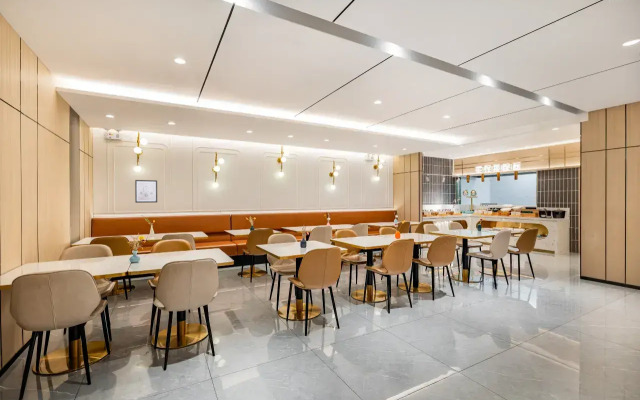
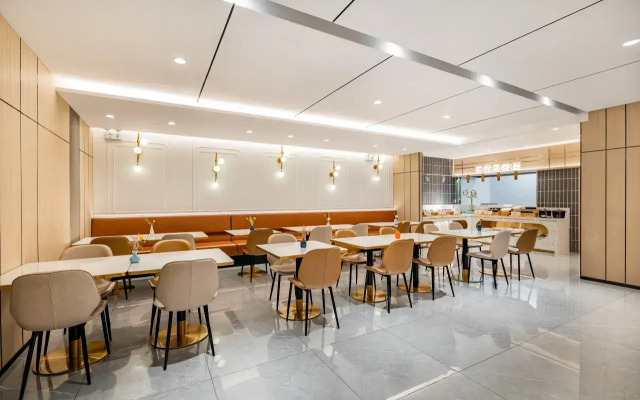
- wall art [134,179,158,204]
